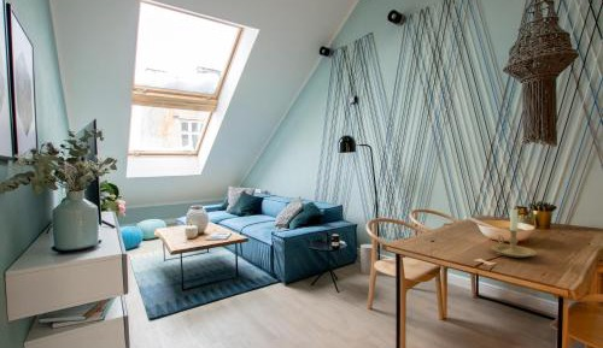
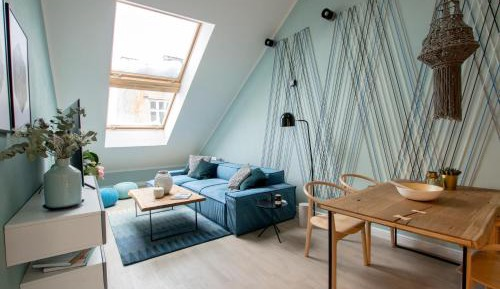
- candle holder [490,206,538,259]
